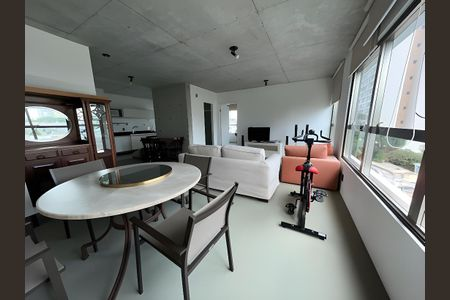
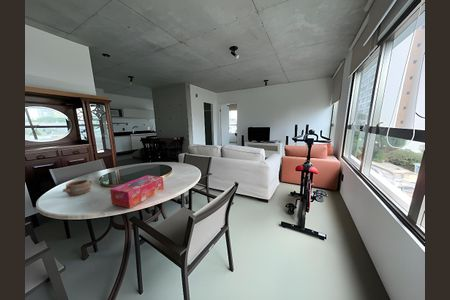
+ tissue box [109,174,165,209]
+ pottery [62,179,94,197]
